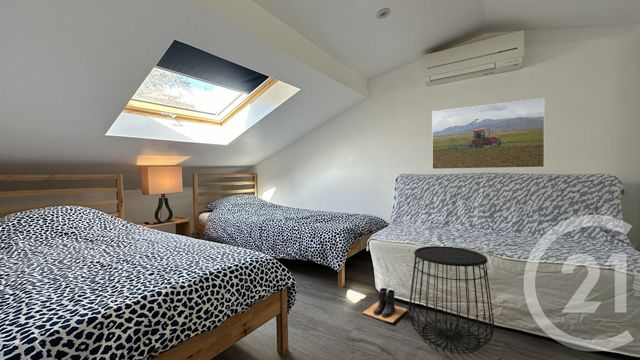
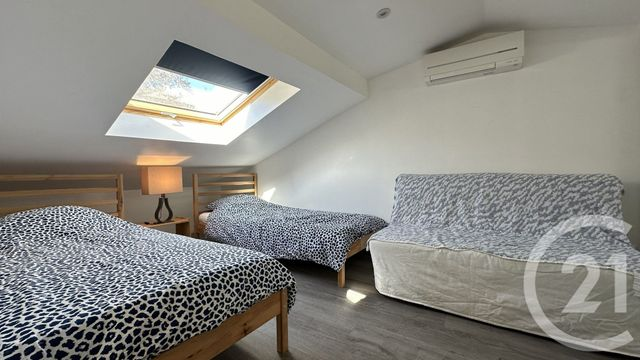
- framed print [431,97,546,170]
- side table [408,245,495,352]
- boots [361,287,408,324]
